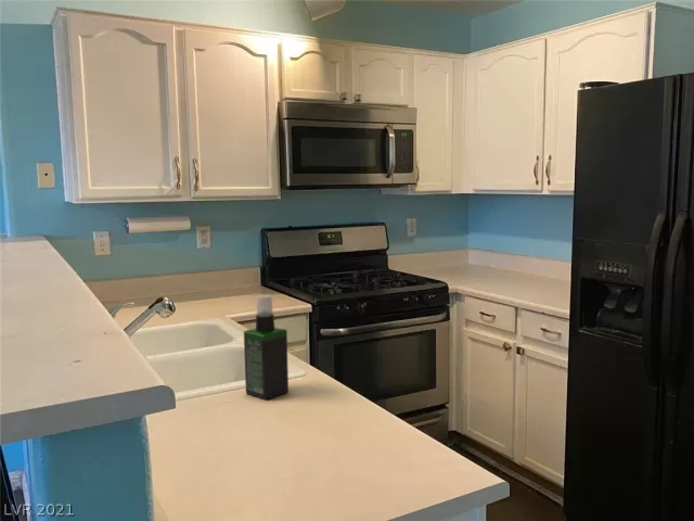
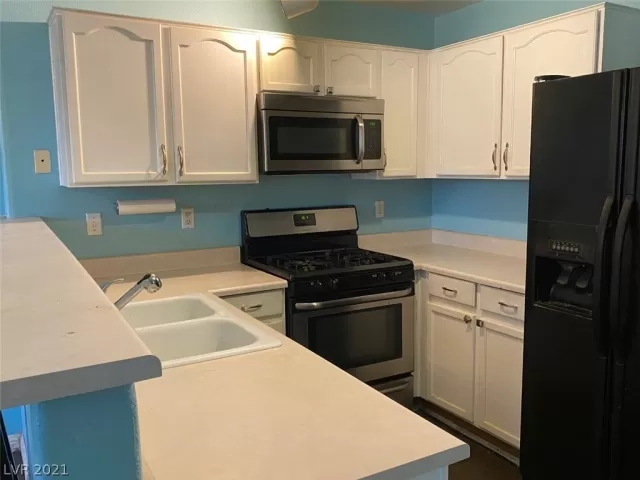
- spray bottle [243,294,290,401]
